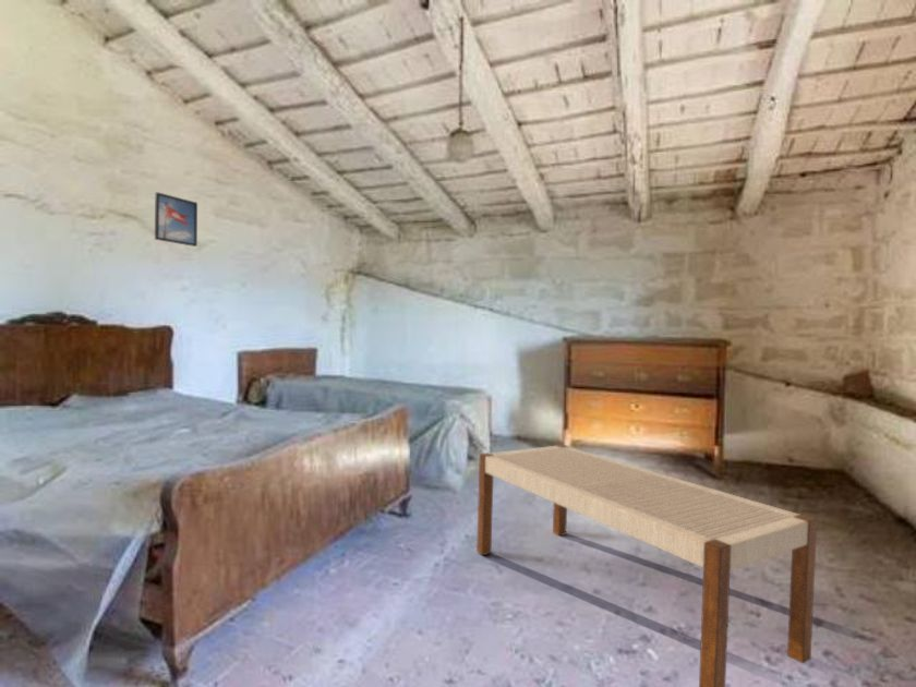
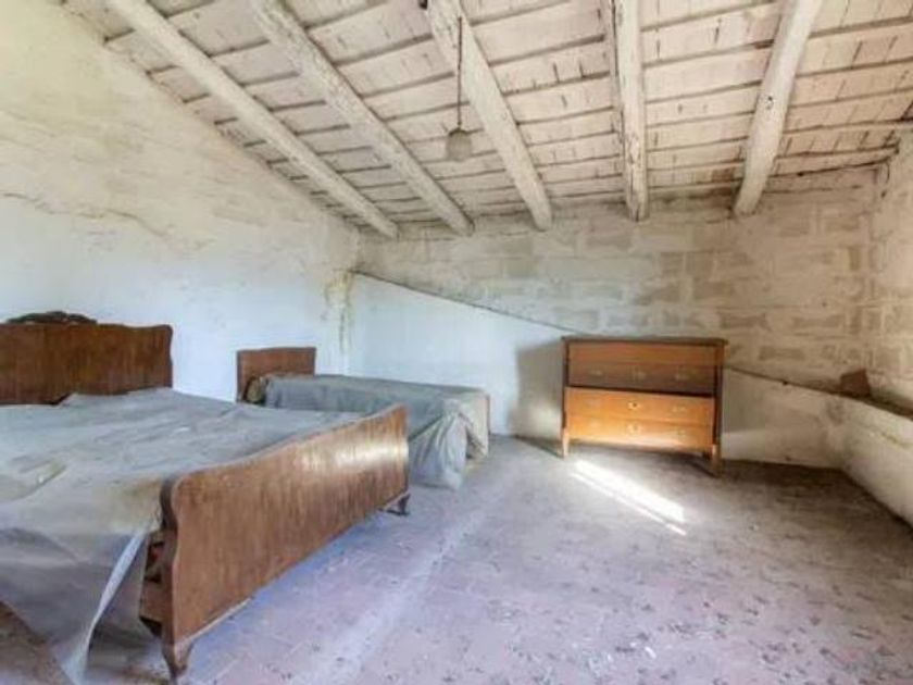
- bench [475,444,818,687]
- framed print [154,191,198,248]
